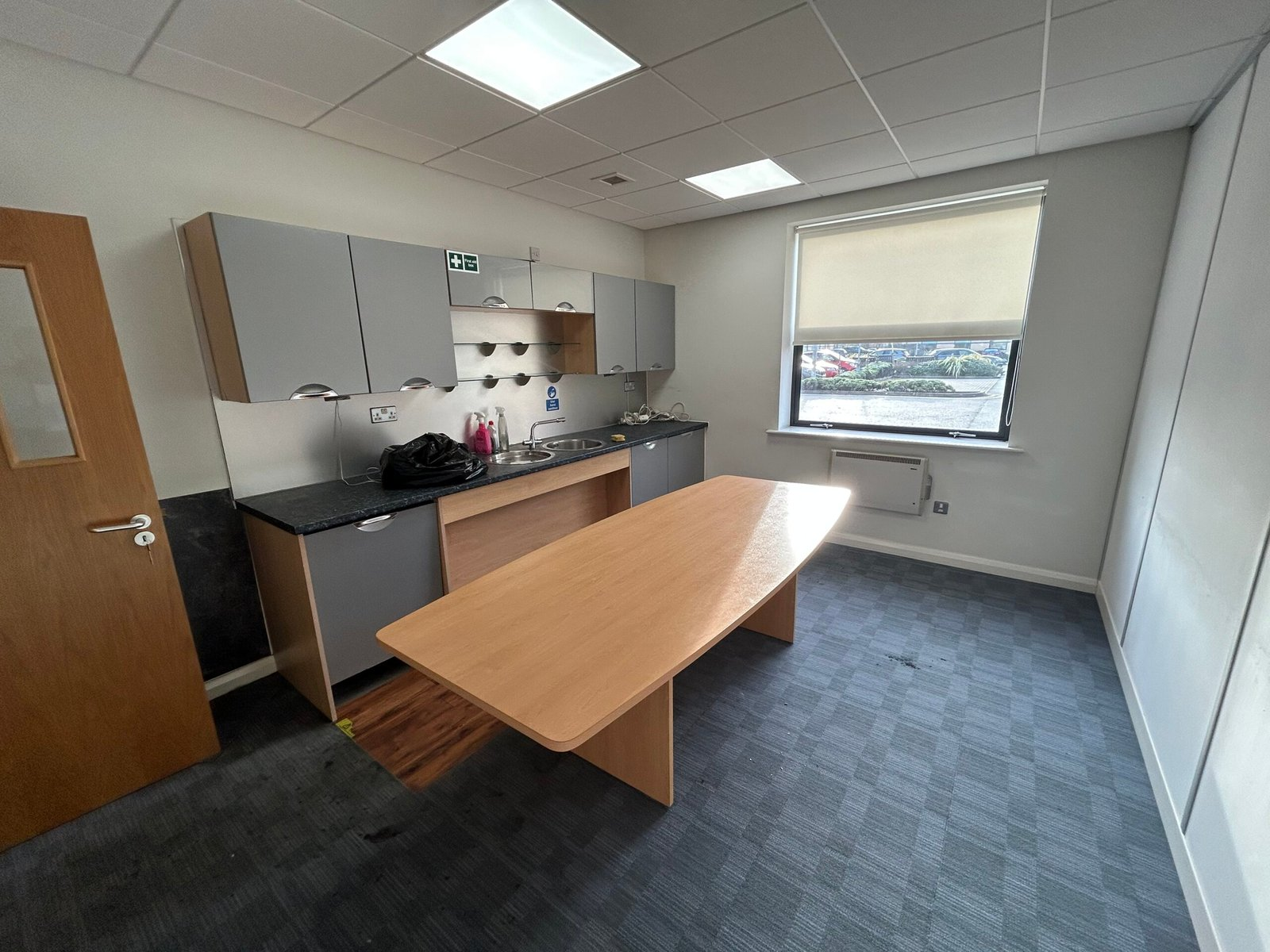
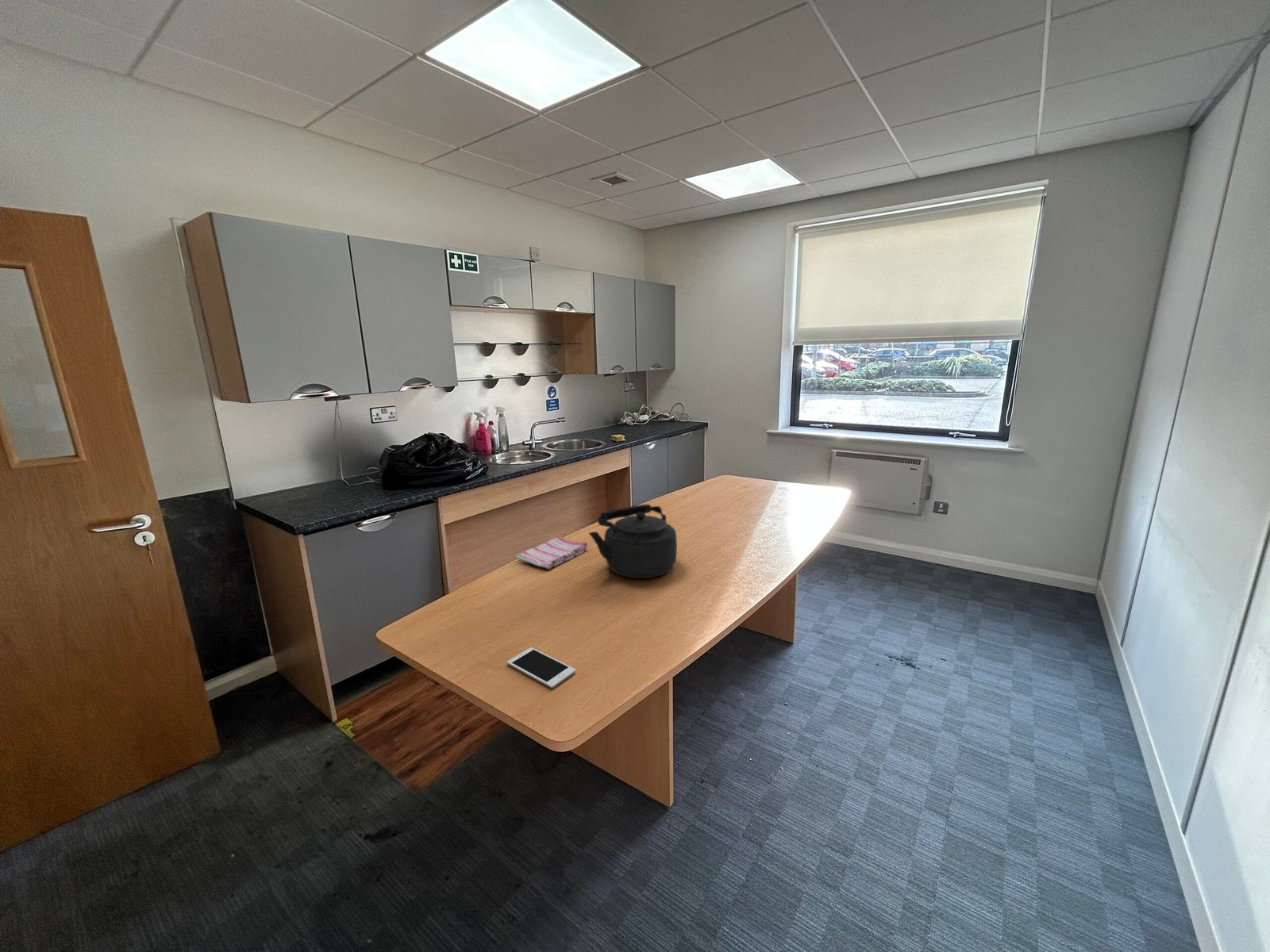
+ kettle [588,503,678,579]
+ dish towel [515,536,588,570]
+ cell phone [506,647,576,689]
